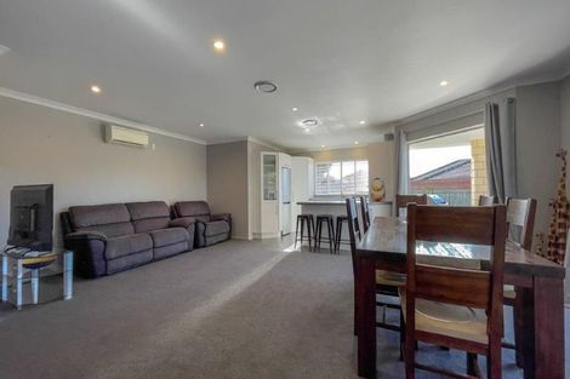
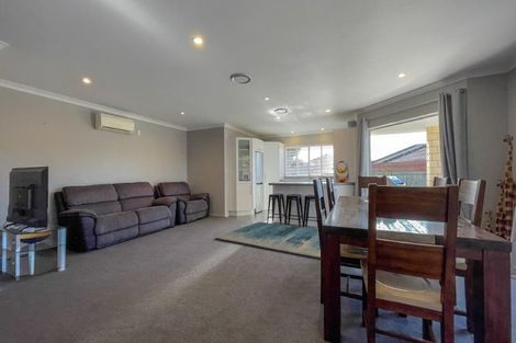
+ rug [214,221,322,260]
